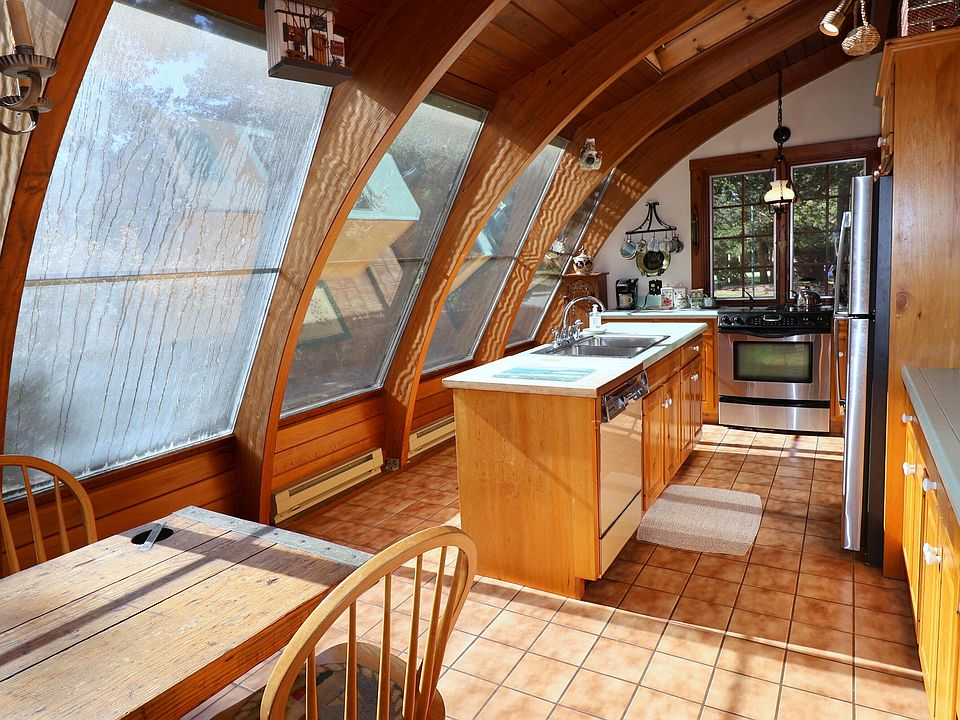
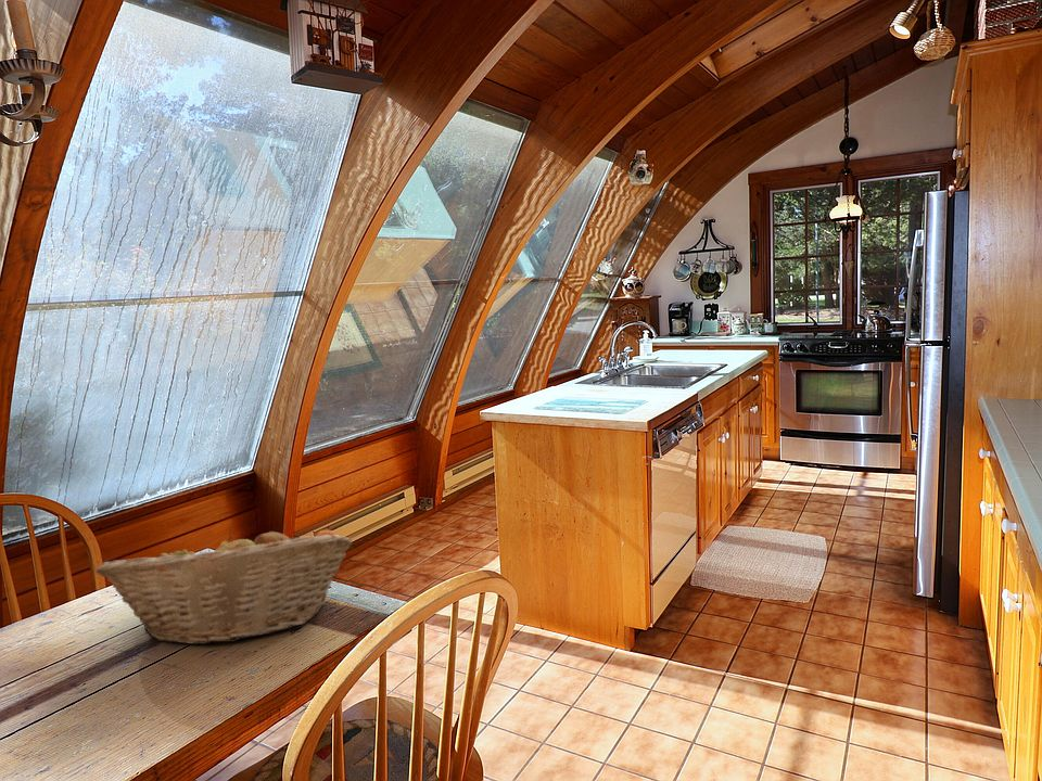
+ fruit basket [94,527,353,645]
